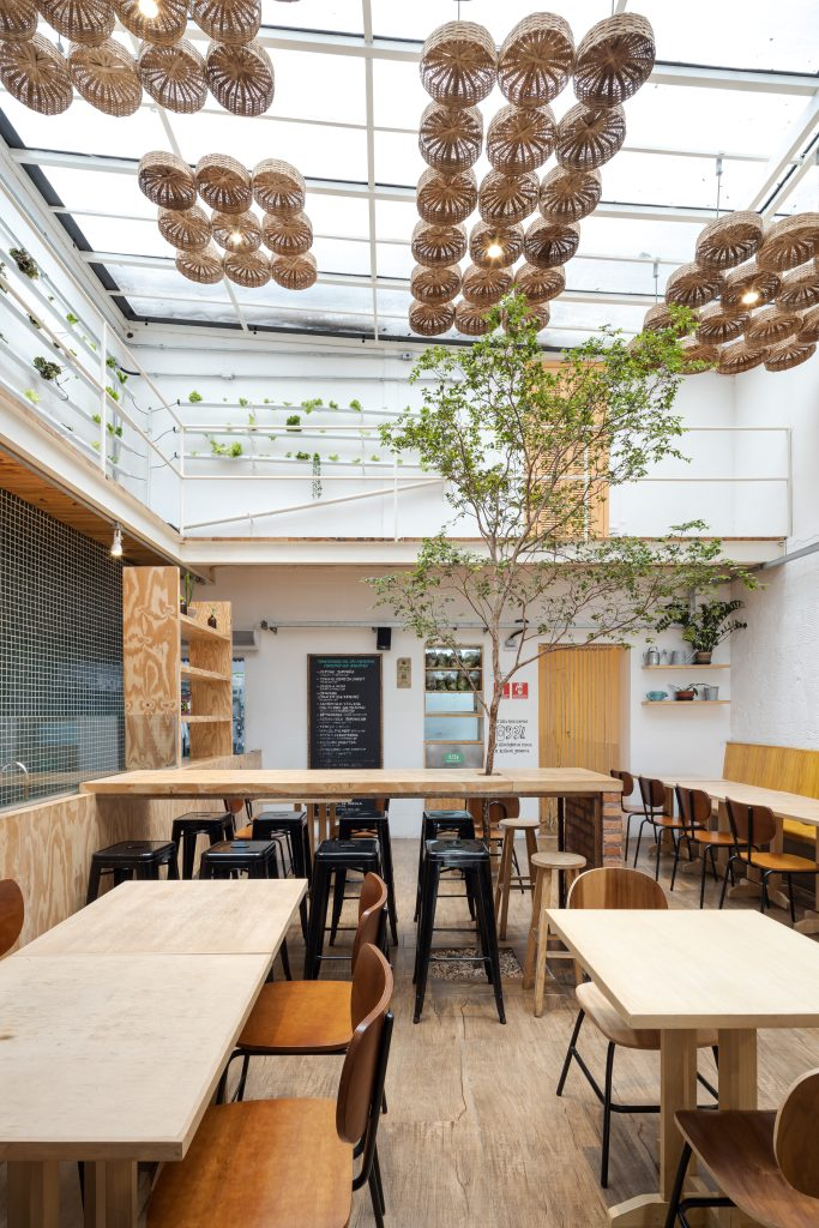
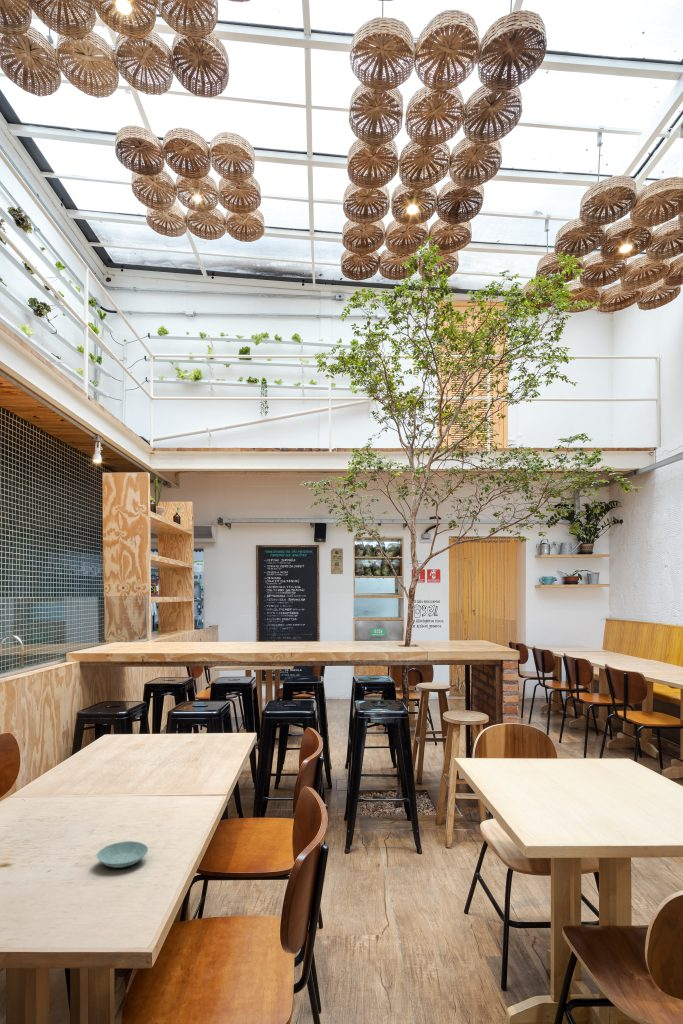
+ saucer [96,840,149,869]
